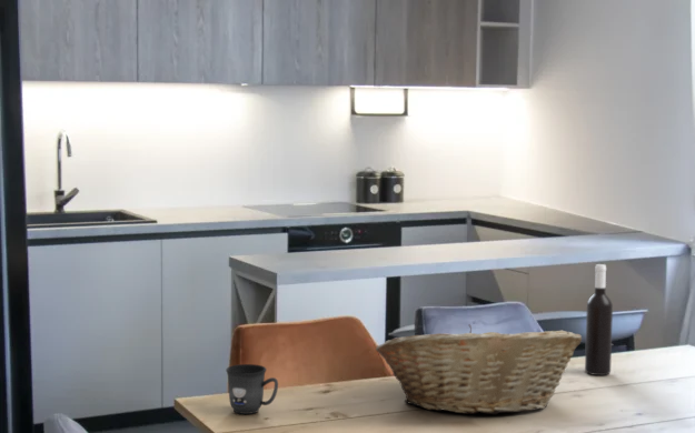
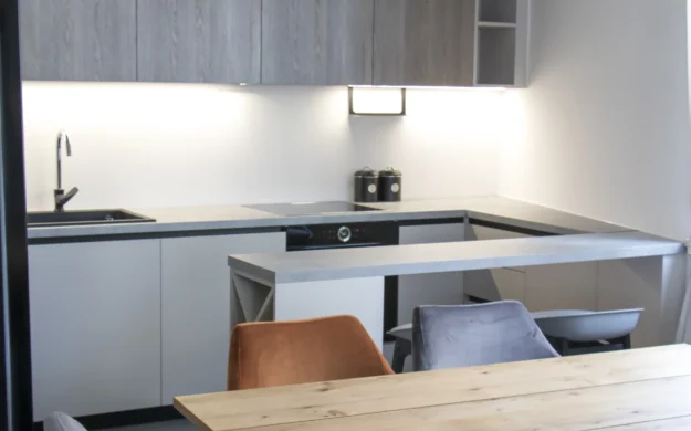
- mug [225,363,279,415]
- wine bottle [584,263,614,376]
- fruit basket [375,323,583,415]
